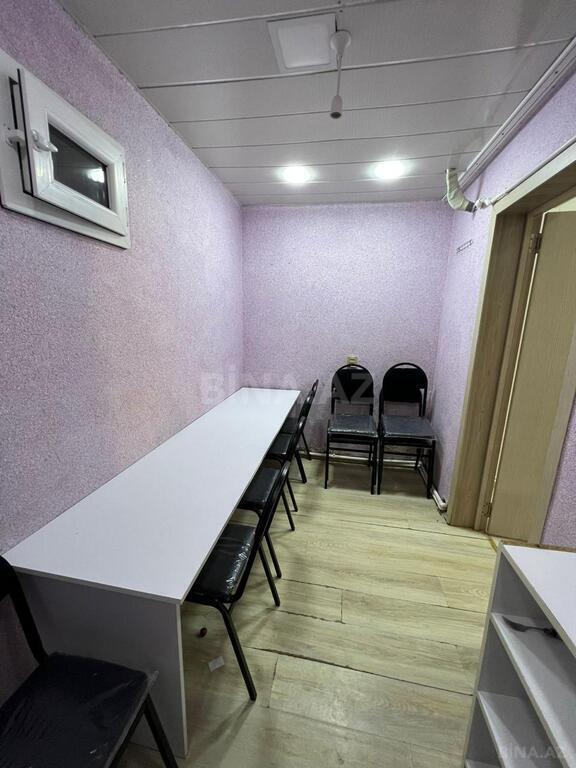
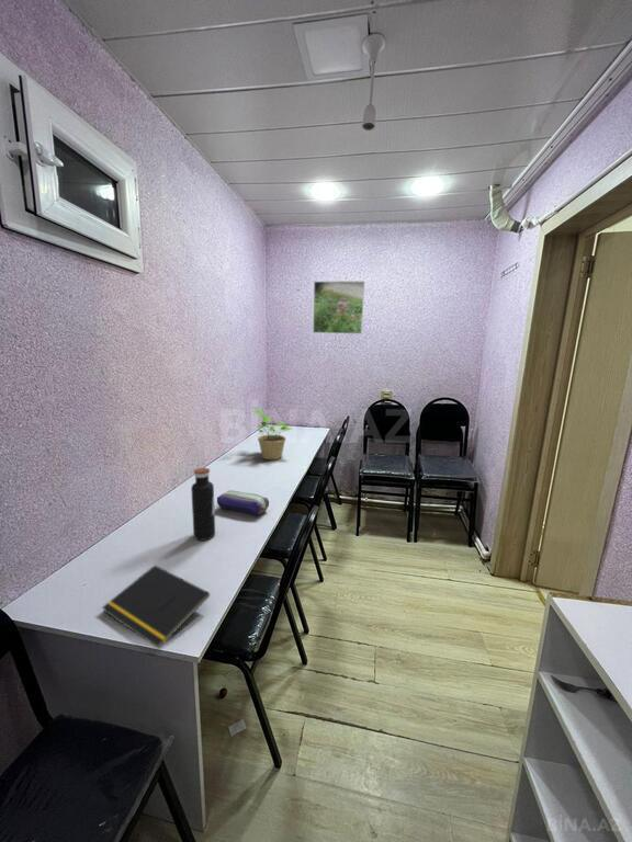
+ pencil case [216,490,270,516]
+ notepad [101,564,211,650]
+ potted plant [252,408,293,460]
+ water bottle [190,467,216,542]
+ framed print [312,281,365,335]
